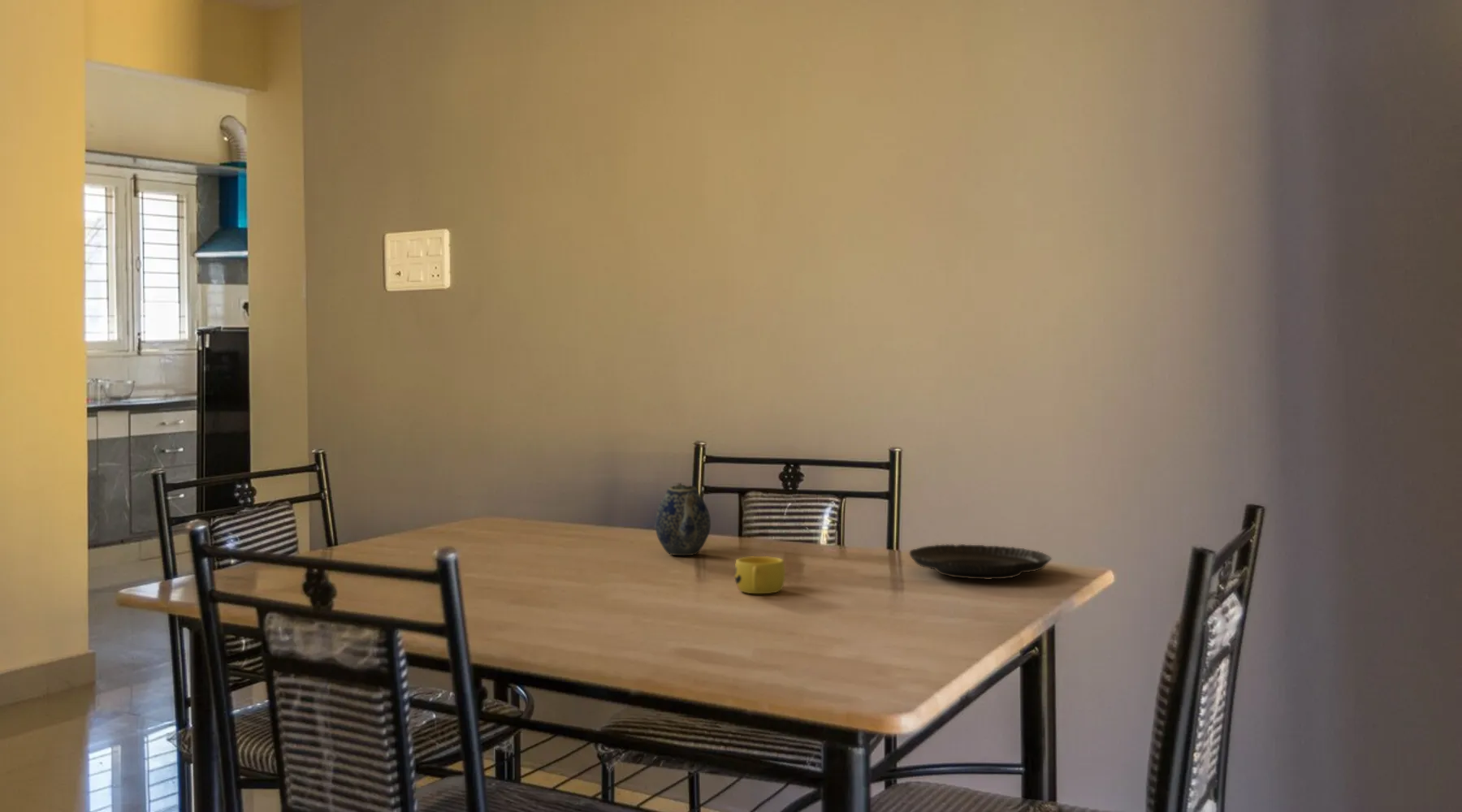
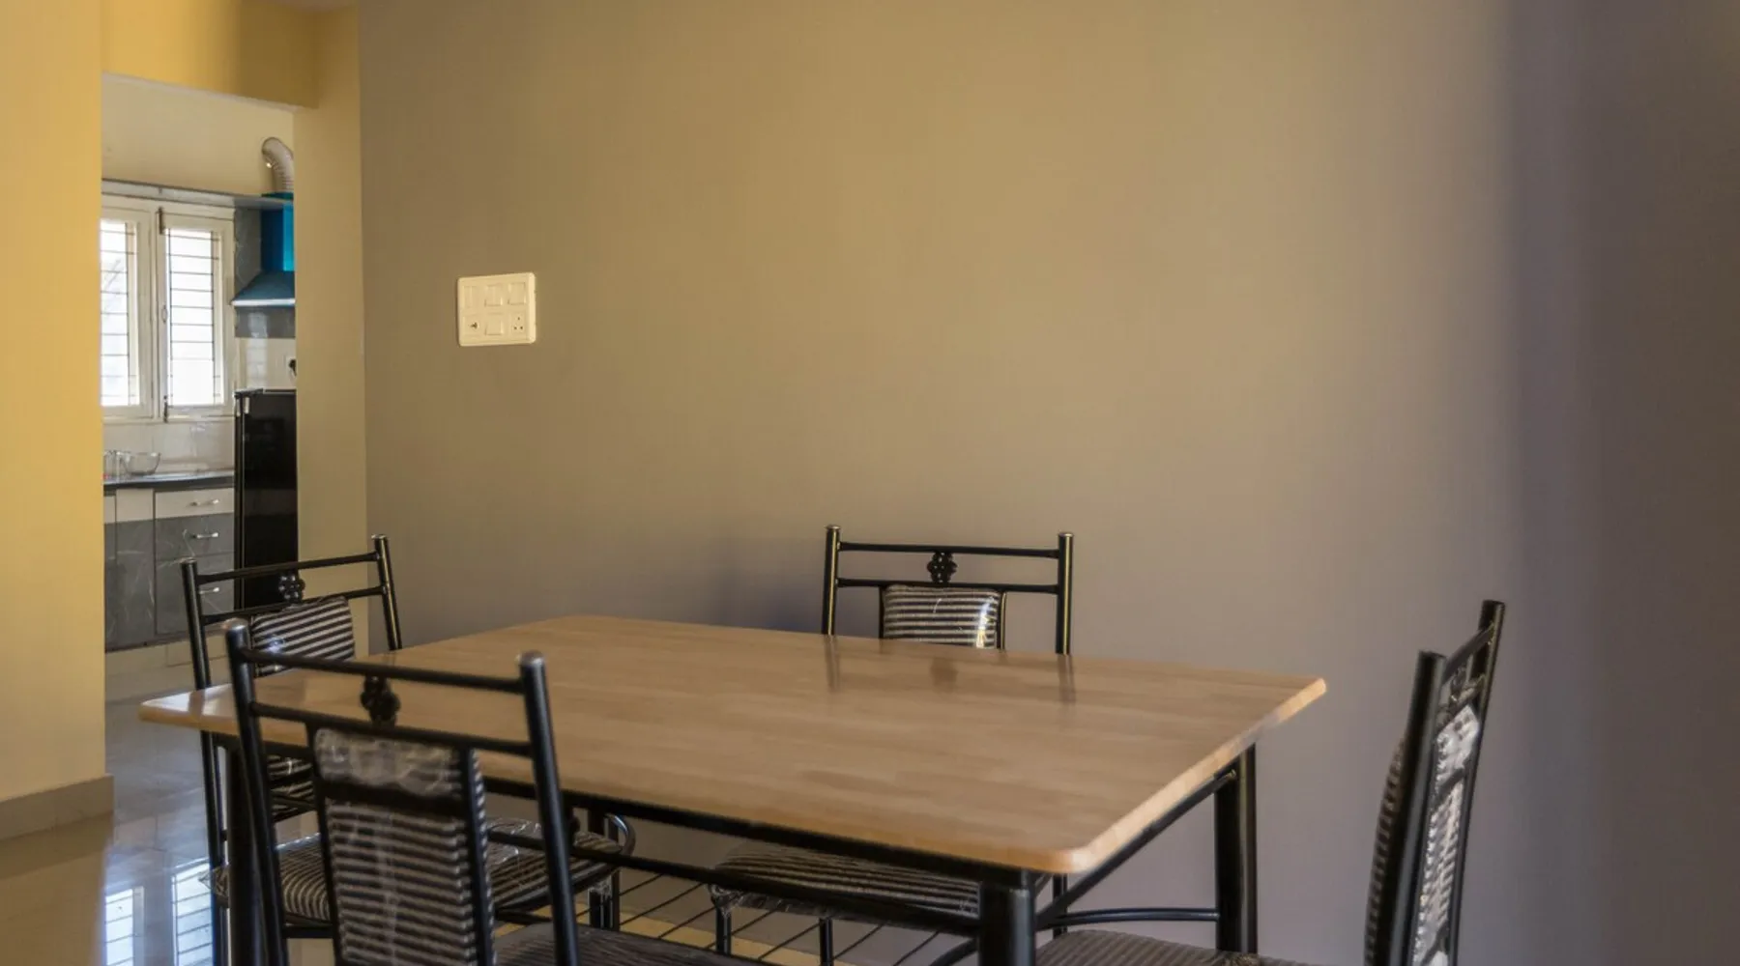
- tart tin [909,543,1053,581]
- cup [733,555,786,594]
- teapot [654,482,712,556]
